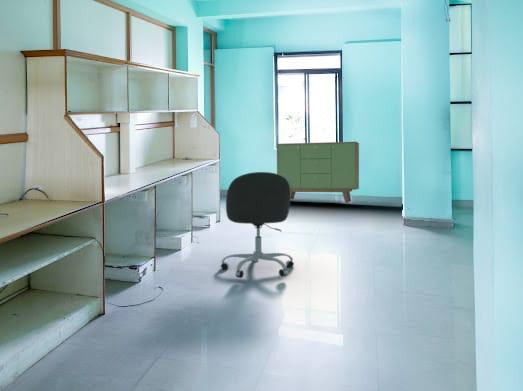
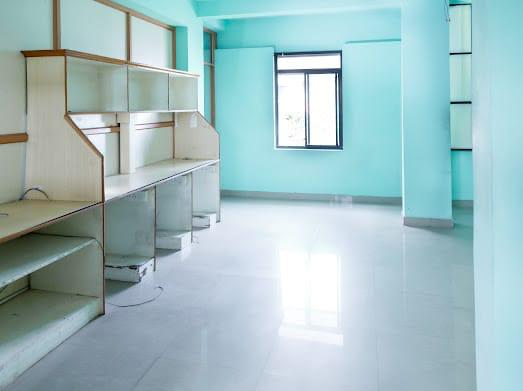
- office chair [220,171,295,279]
- sideboard [276,141,360,204]
